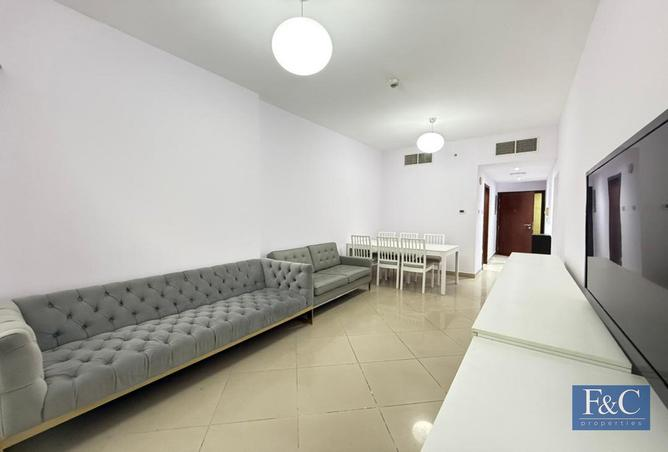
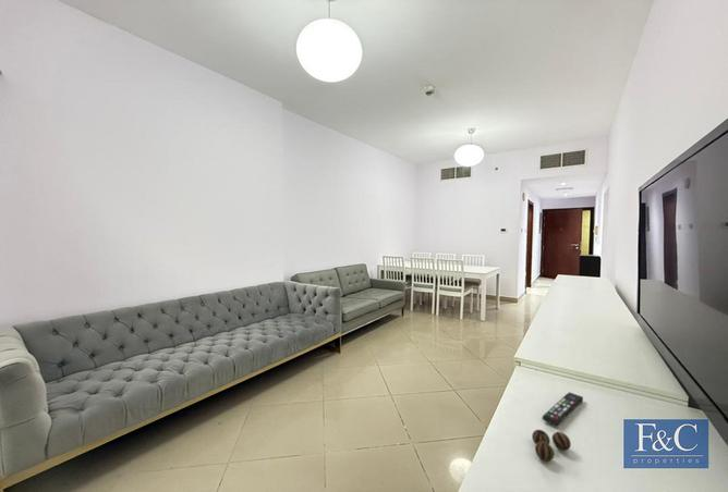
+ decorative ball [531,429,572,463]
+ remote control [542,391,584,427]
